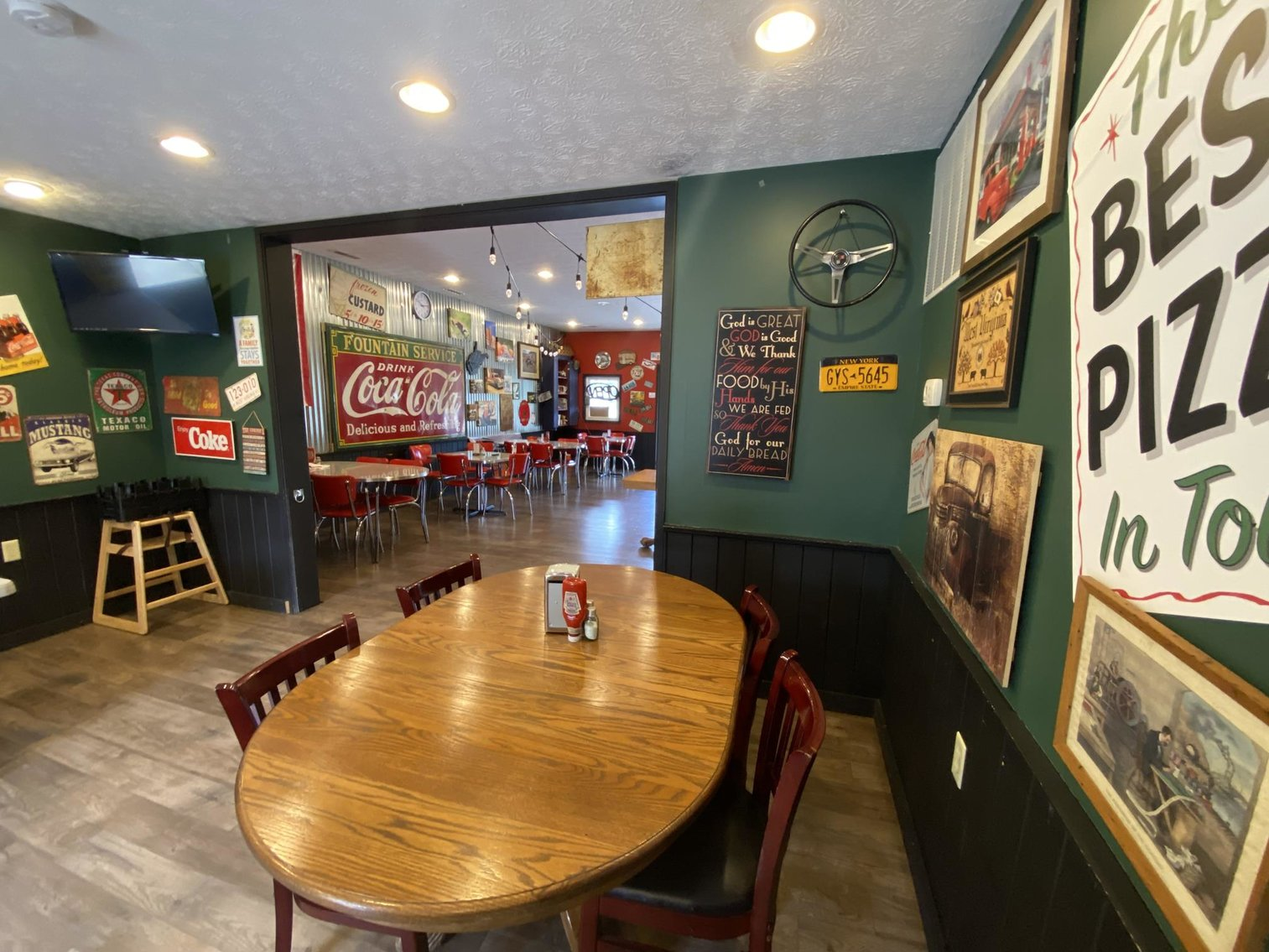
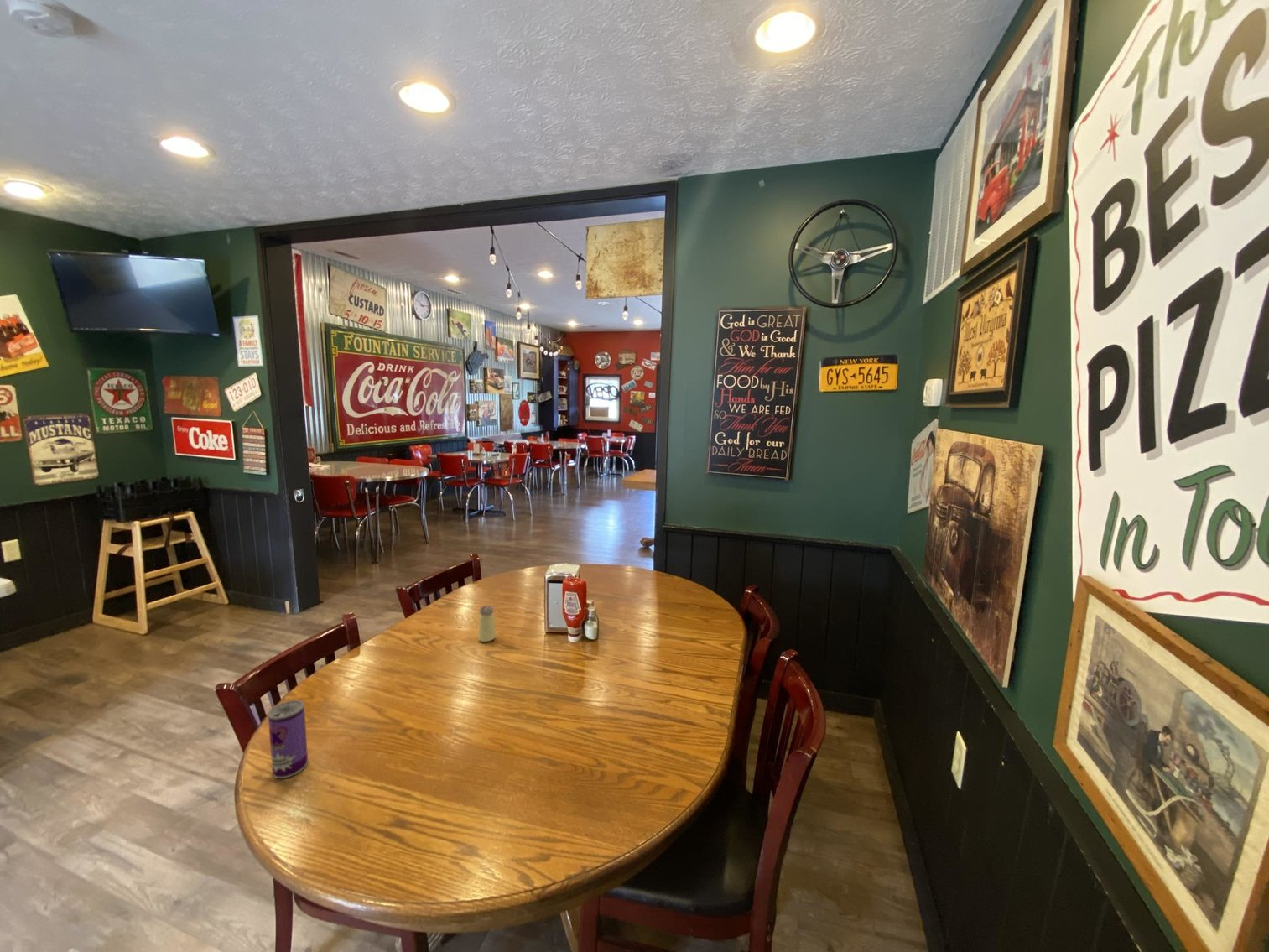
+ saltshaker [477,605,497,642]
+ beverage can [268,700,309,779]
